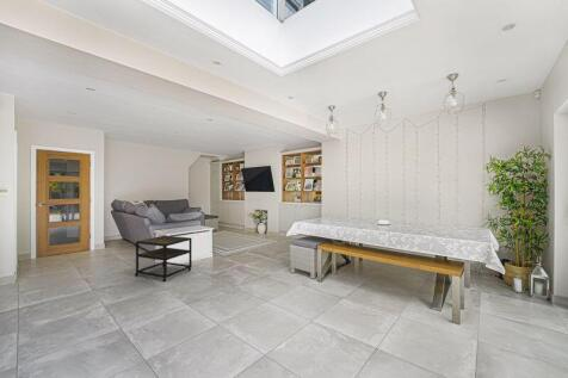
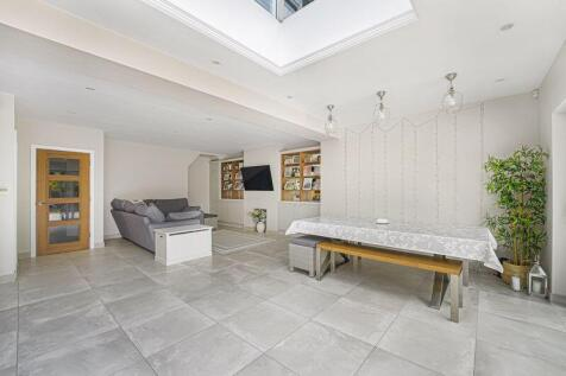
- side table [134,235,192,283]
